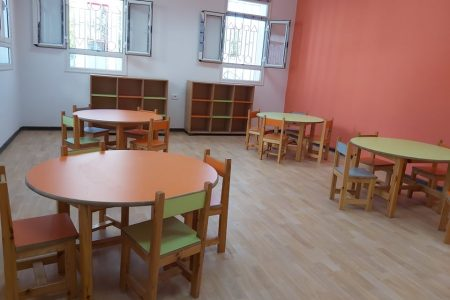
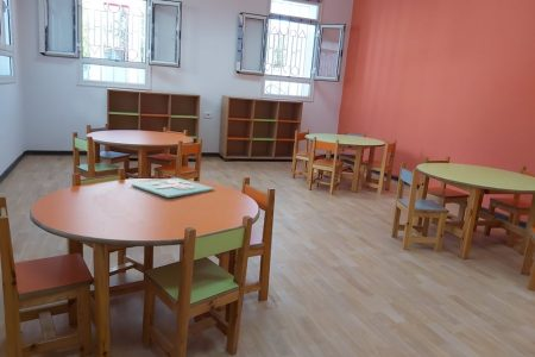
+ puzzle [131,176,215,199]
